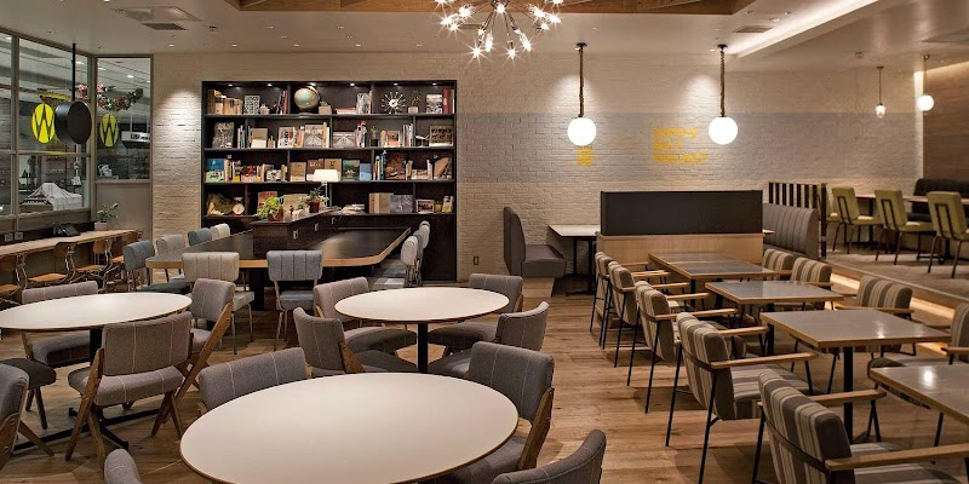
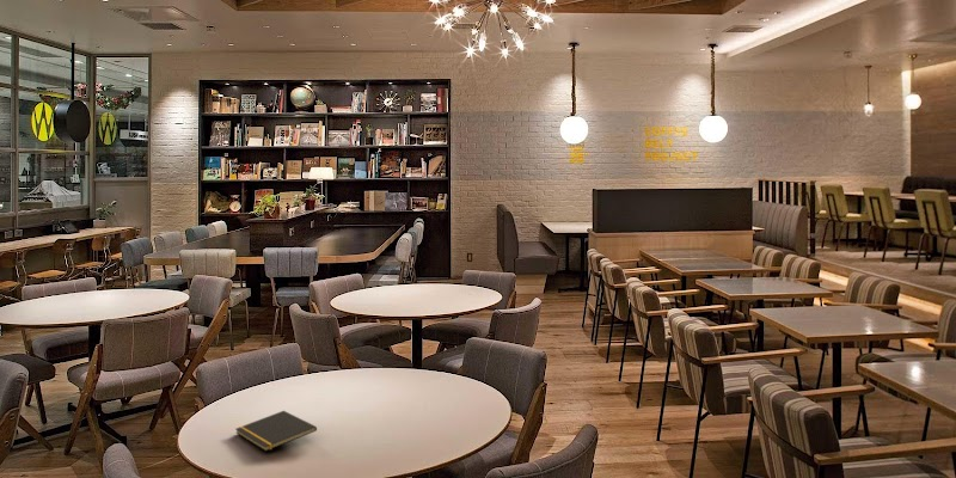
+ notepad [234,410,318,453]
